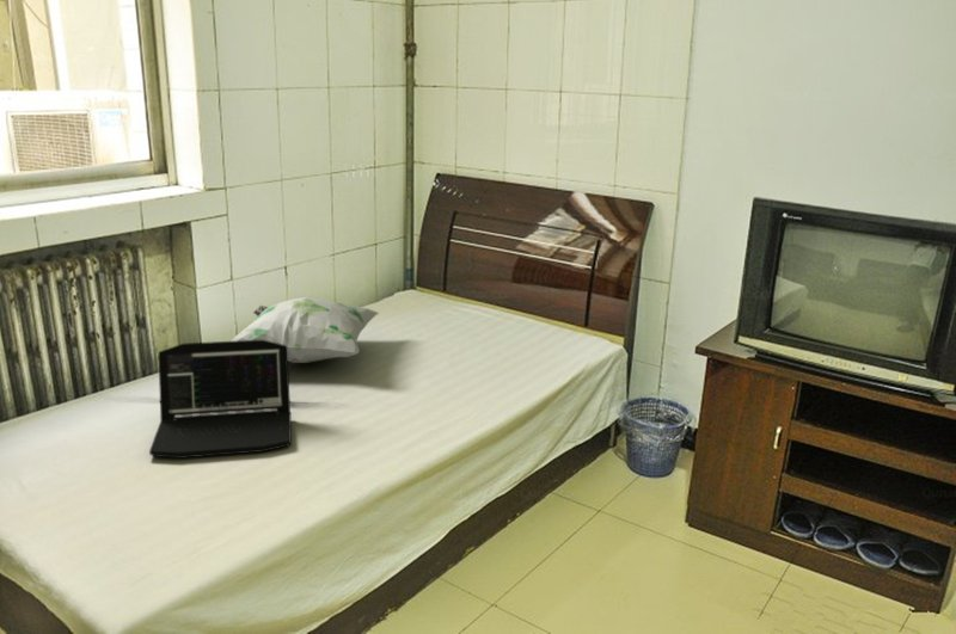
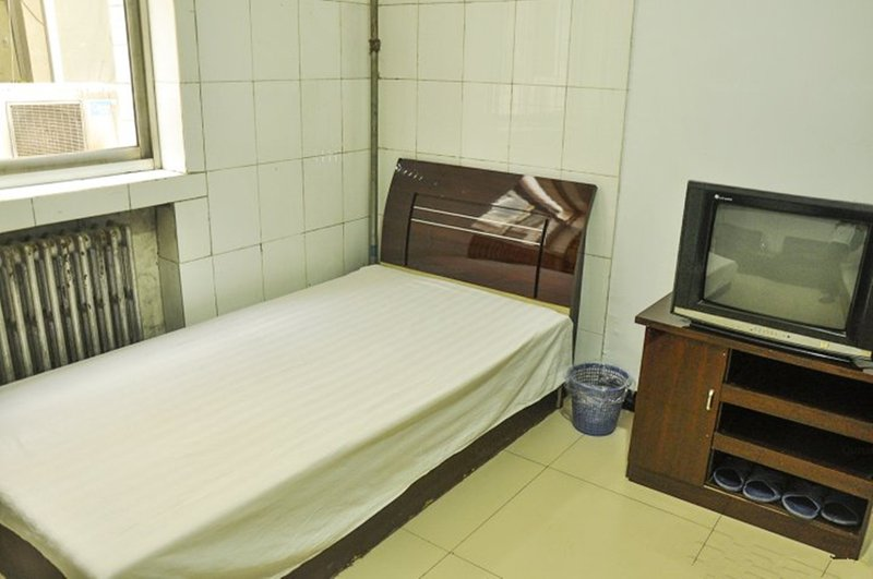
- laptop [148,340,293,460]
- decorative pillow [229,296,380,364]
